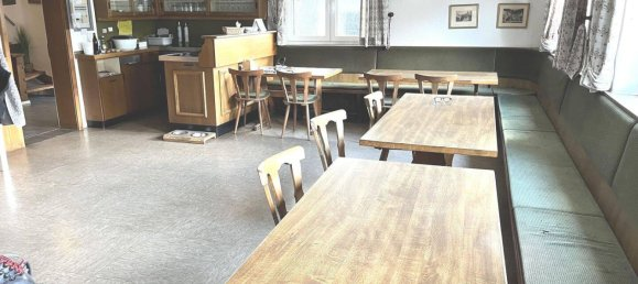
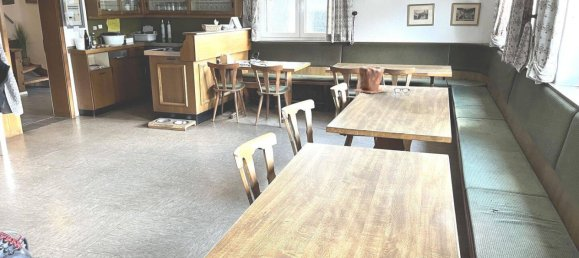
+ plant pot [354,64,387,94]
